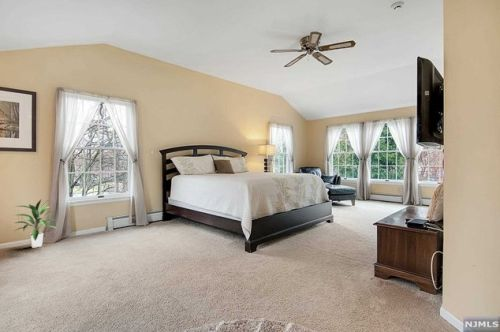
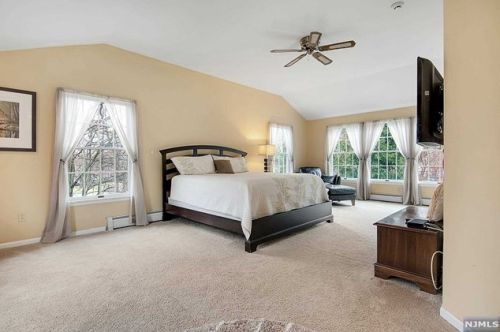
- indoor plant [12,198,57,249]
